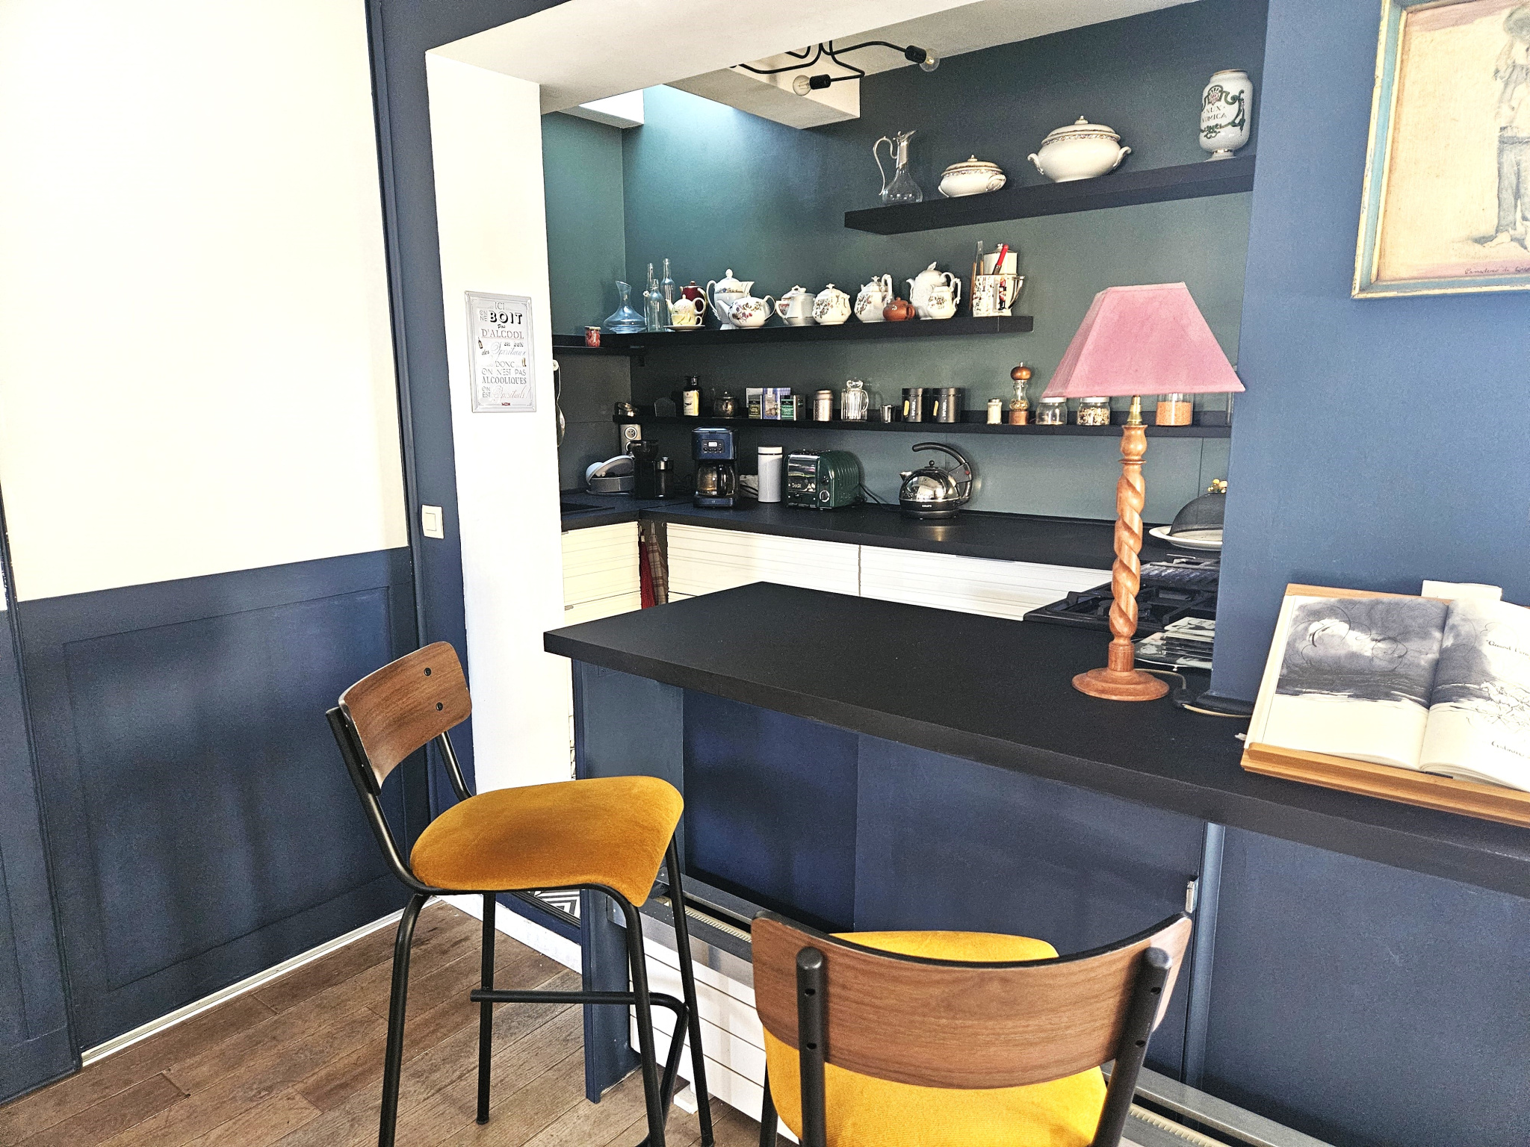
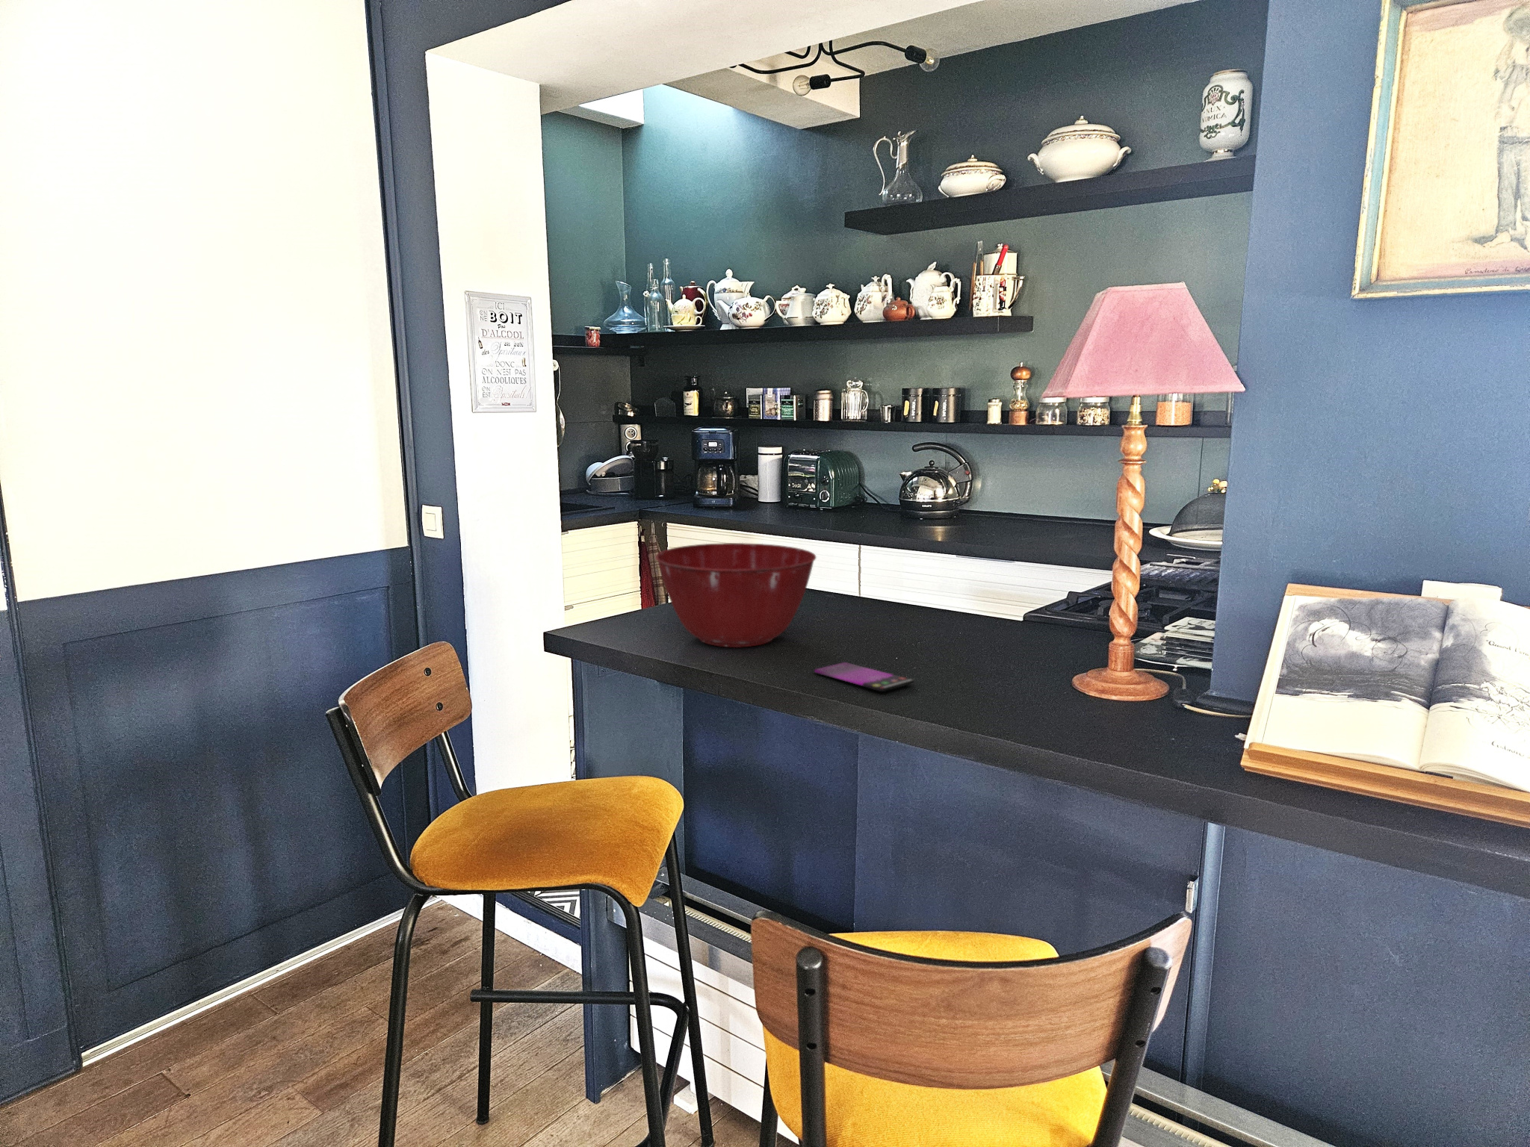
+ smartphone [813,661,916,693]
+ mixing bowl [654,542,817,648]
